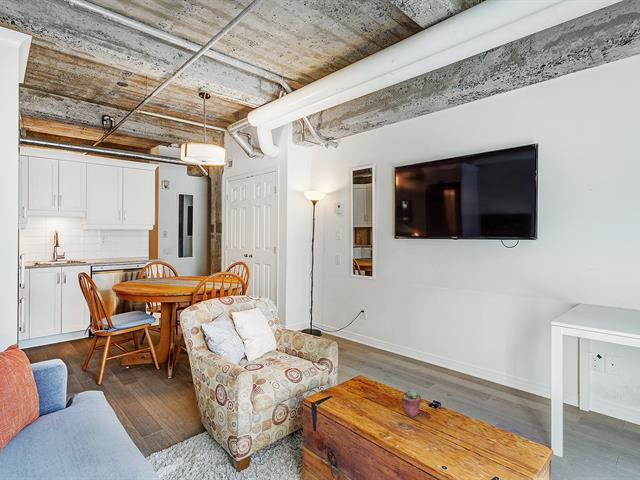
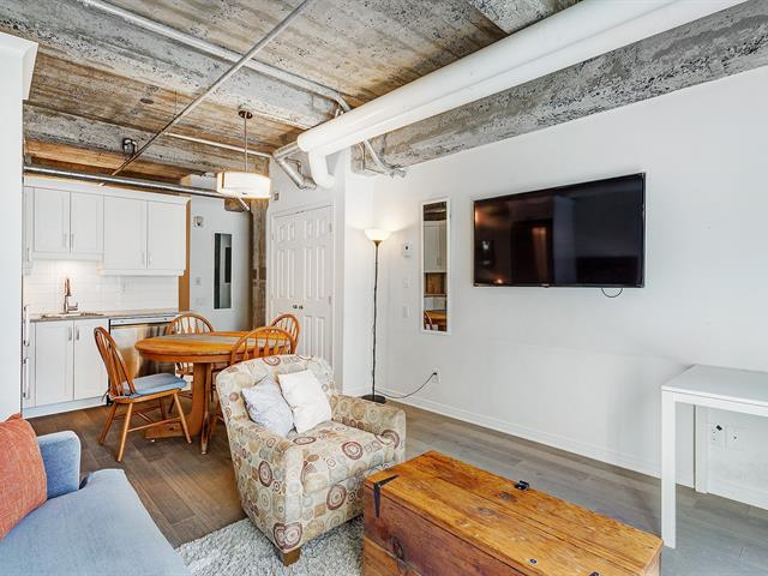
- potted succulent [401,388,422,418]
